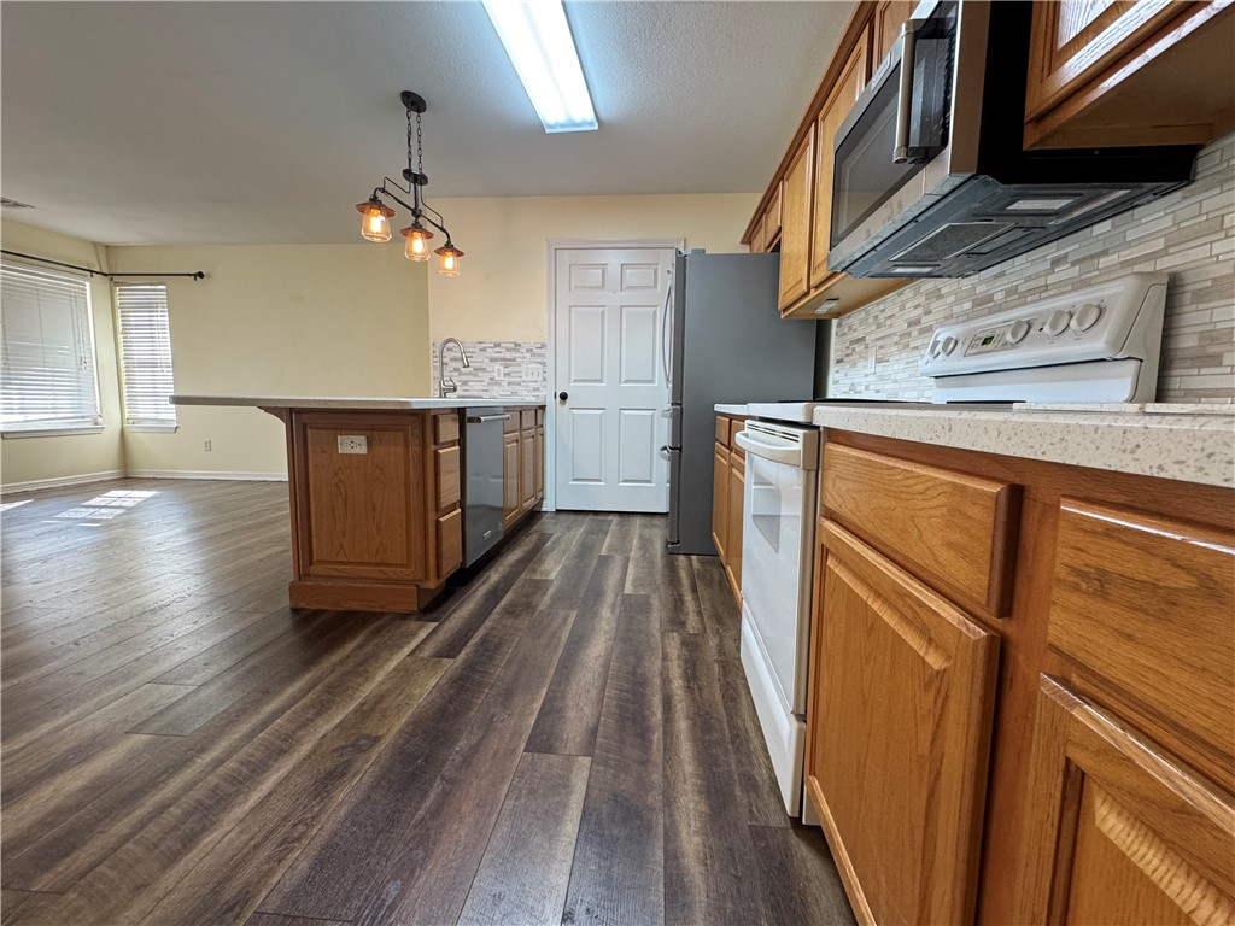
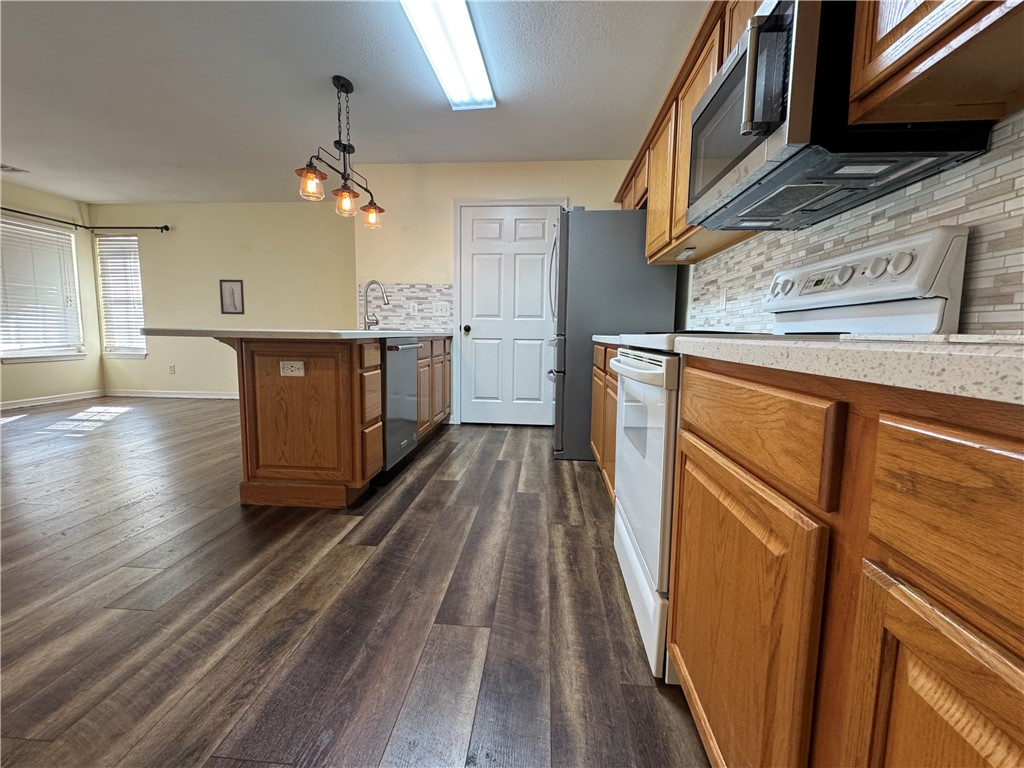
+ wall art [218,279,245,316]
